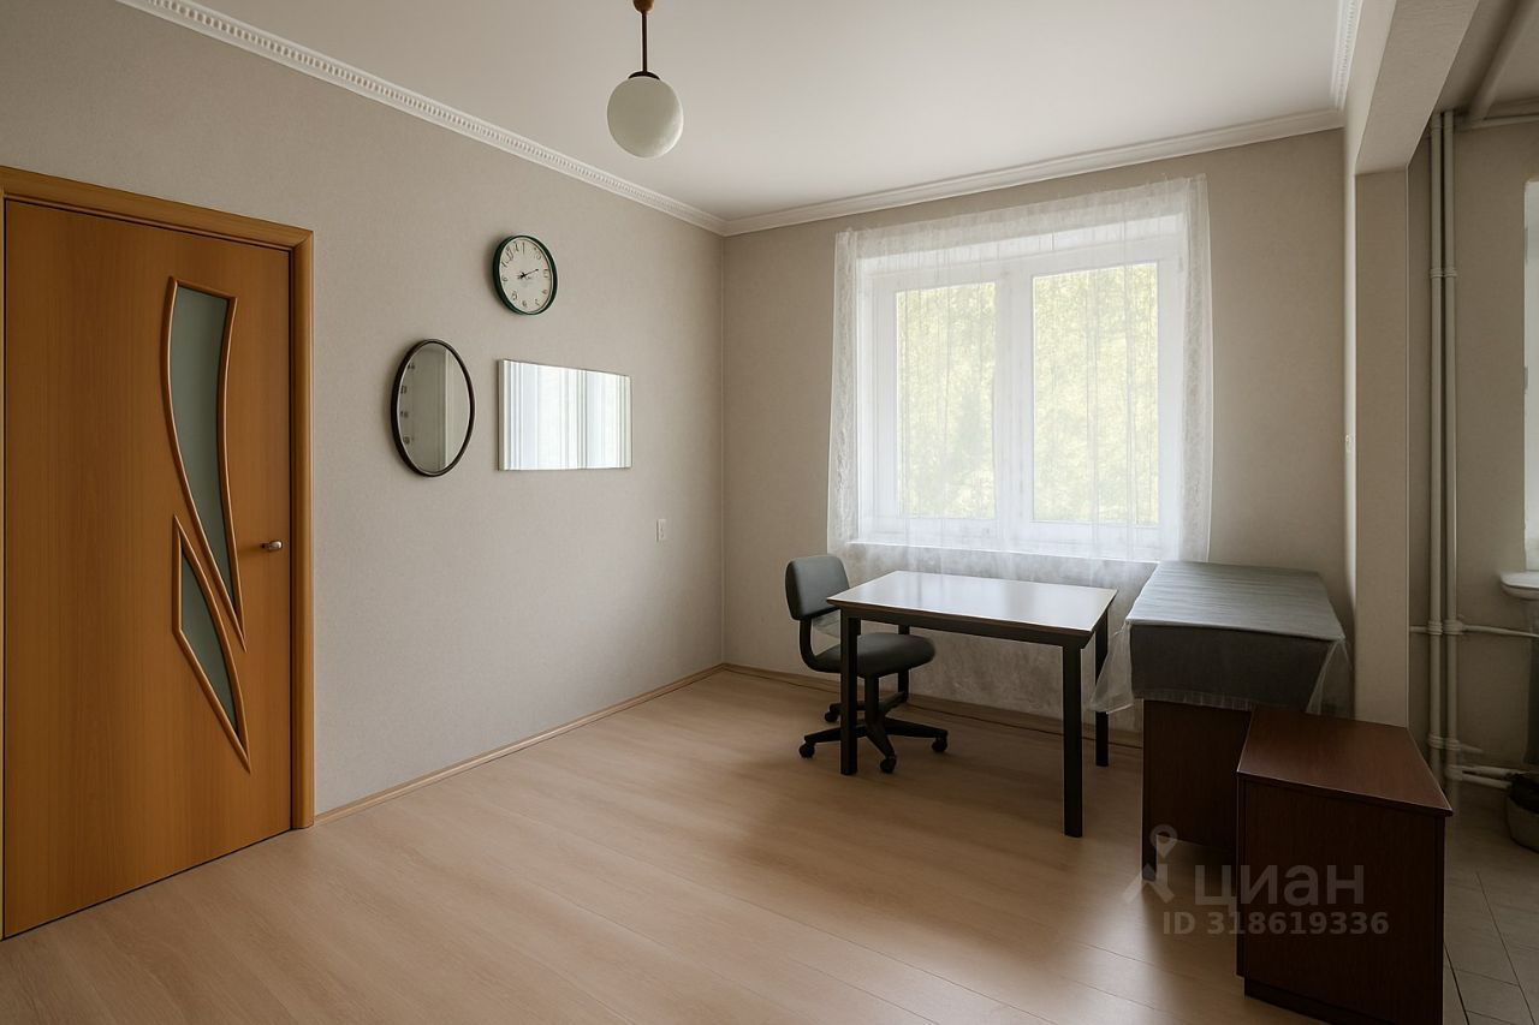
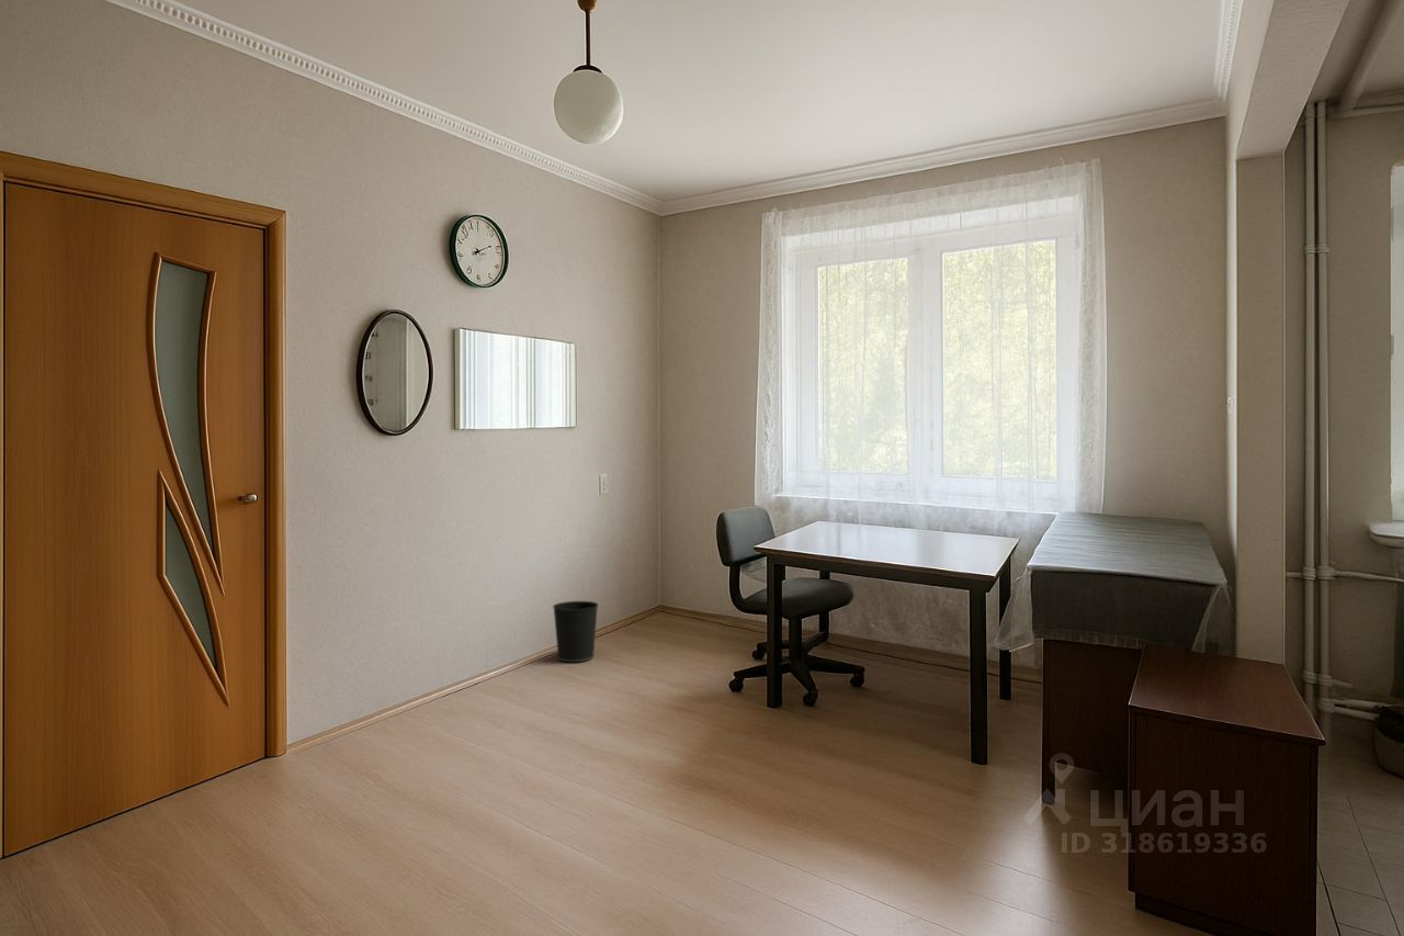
+ wastebasket [552,600,600,663]
